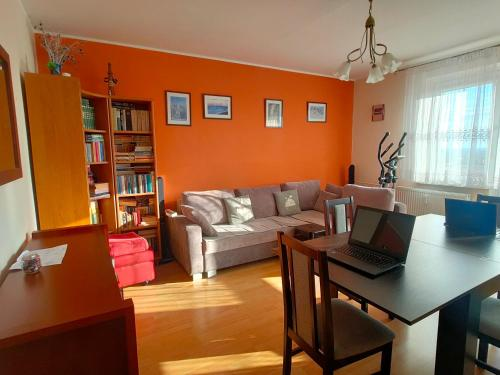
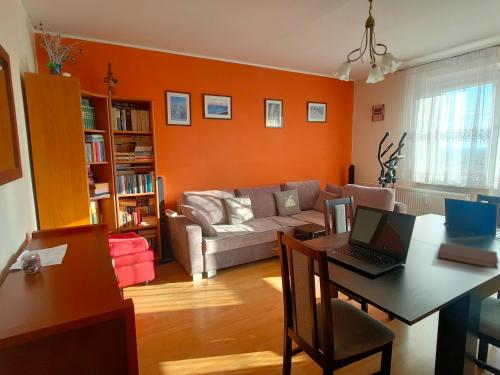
+ notebook [436,242,500,270]
